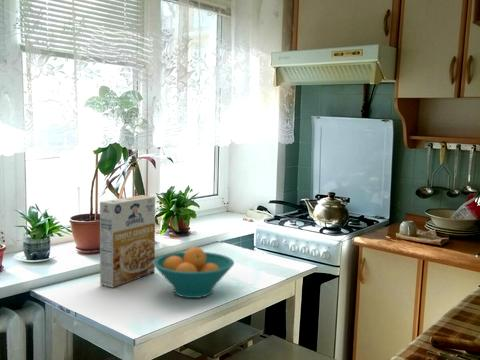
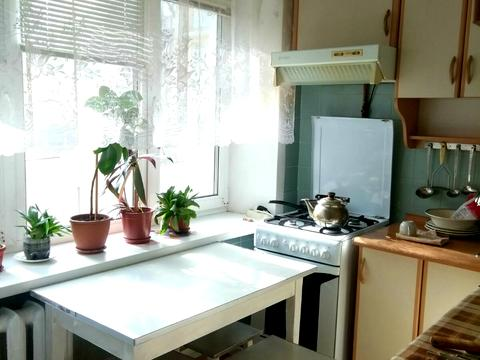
- cereal box [99,194,156,289]
- fruit bowl [153,246,235,299]
